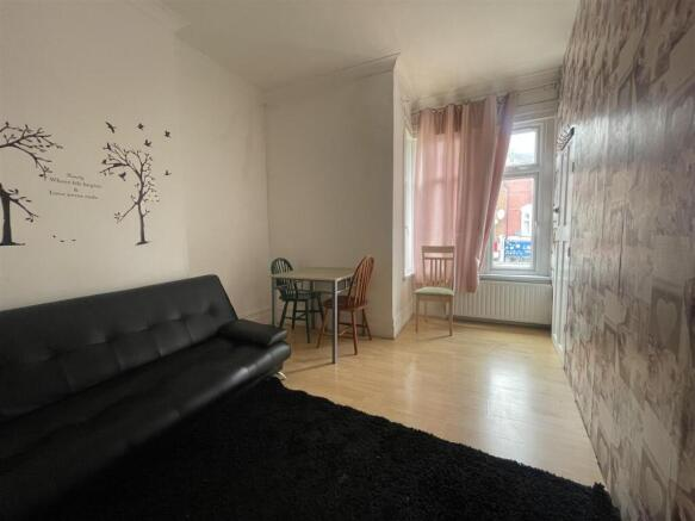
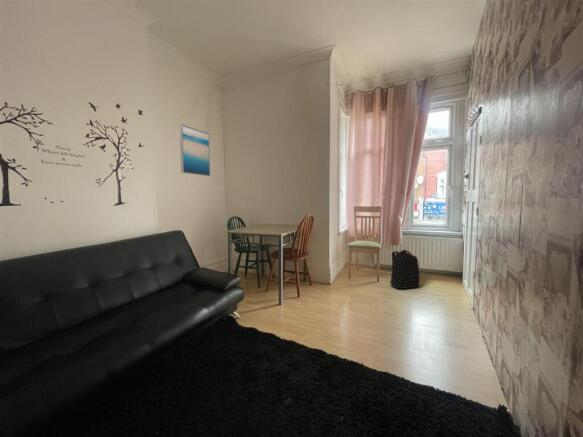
+ backpack [388,249,421,290]
+ wall art [179,124,211,177]
